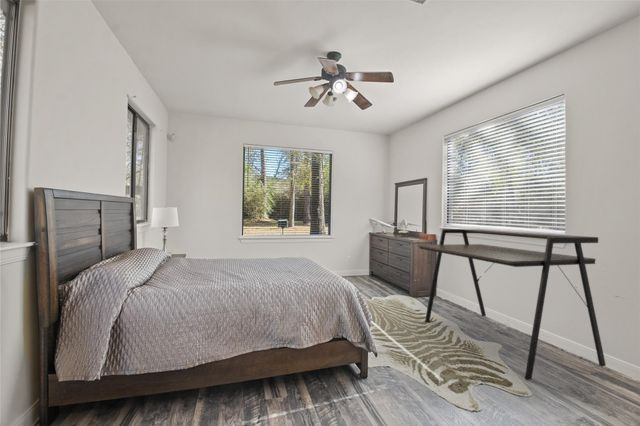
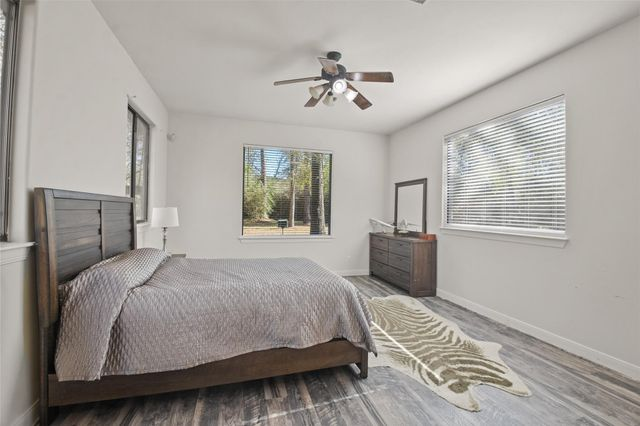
- desk [417,228,607,381]
